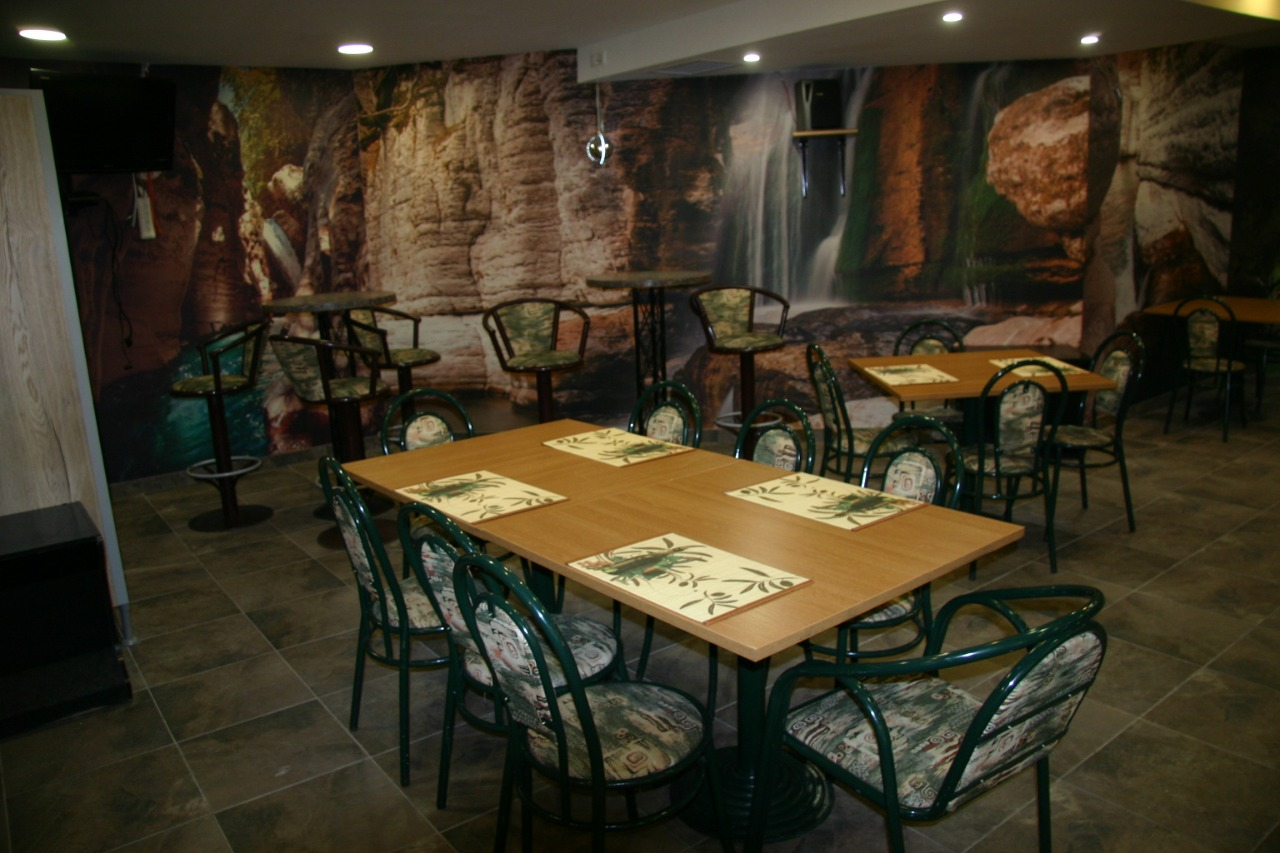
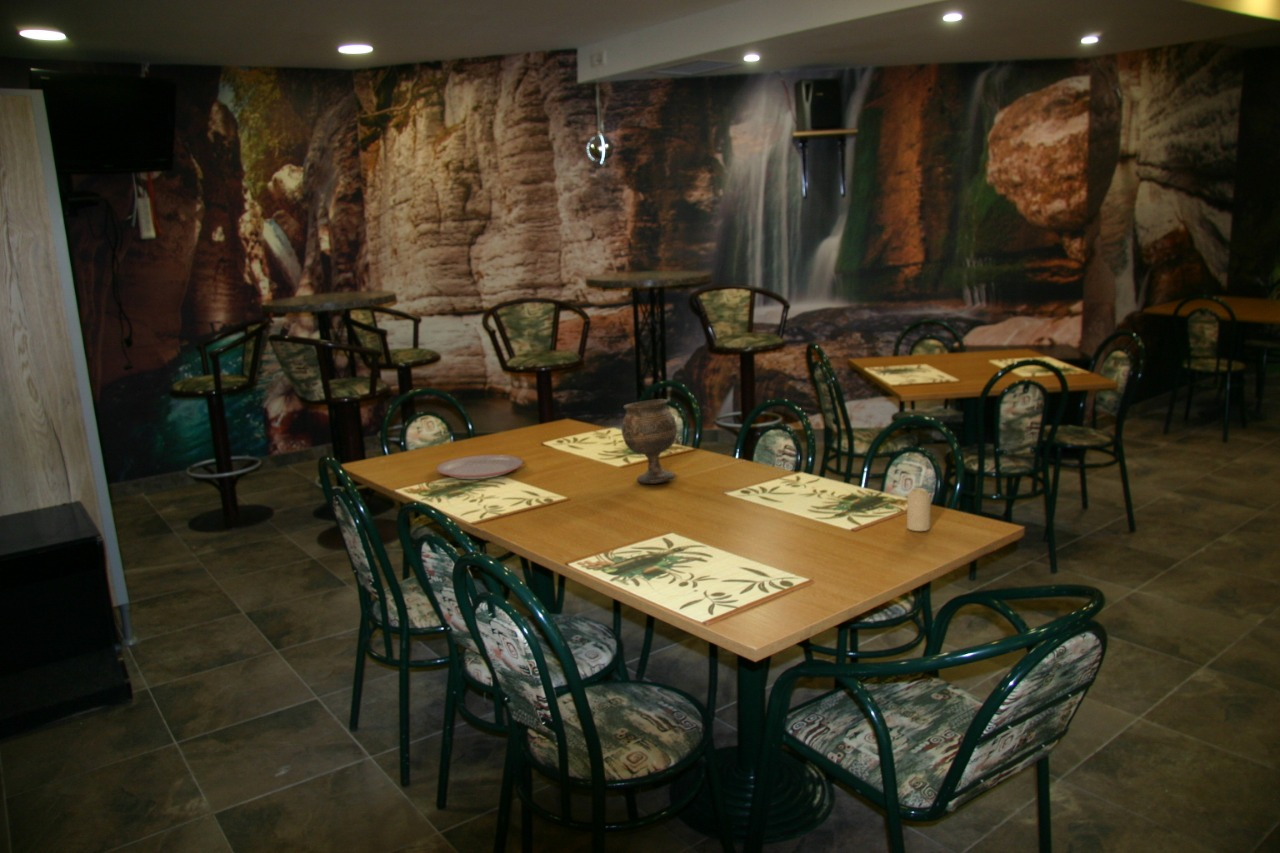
+ goblet [621,398,678,485]
+ plate [435,454,525,480]
+ candle [906,487,932,532]
